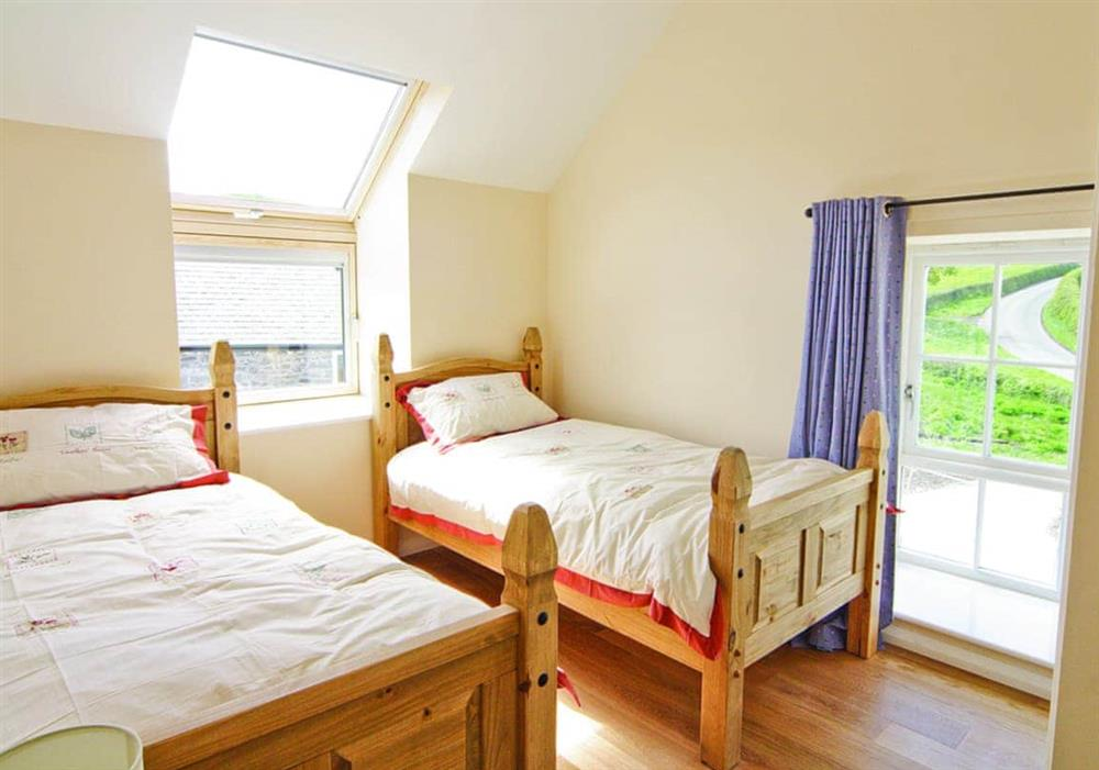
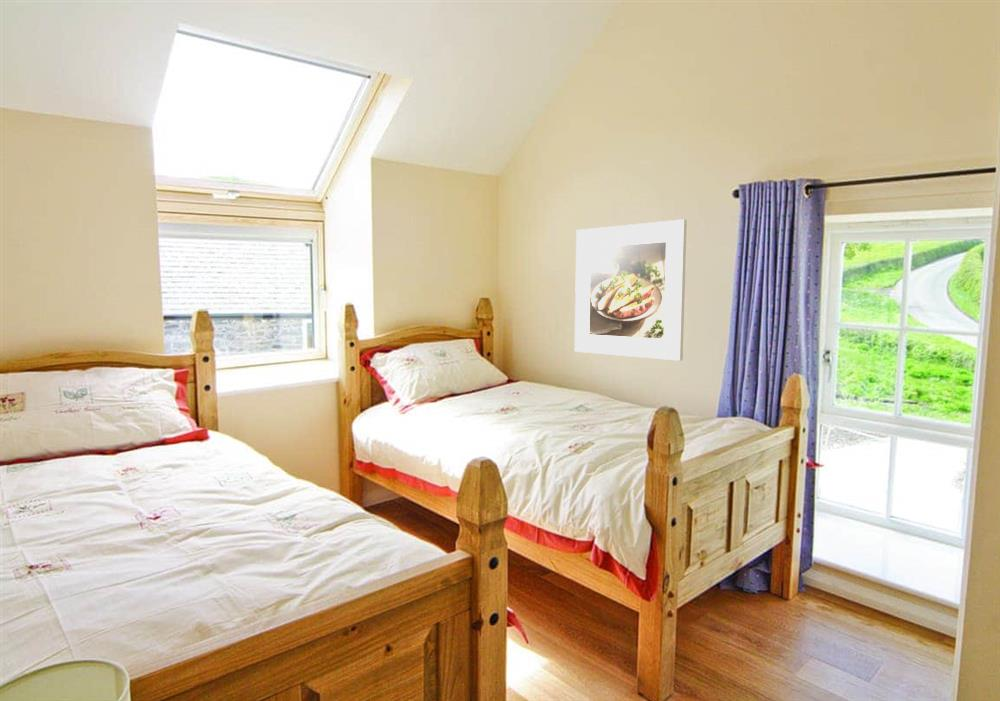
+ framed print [574,218,688,362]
